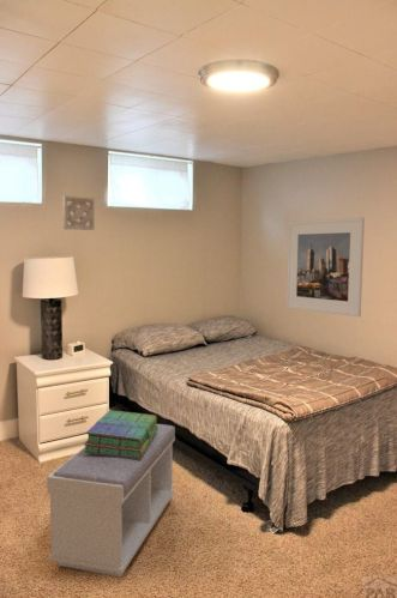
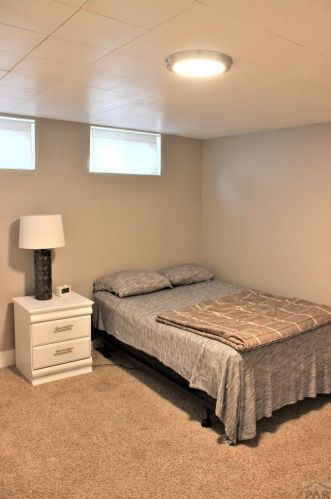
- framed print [285,216,366,318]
- stack of books [83,409,158,459]
- wall ornament [62,194,96,231]
- bench [46,423,176,578]
